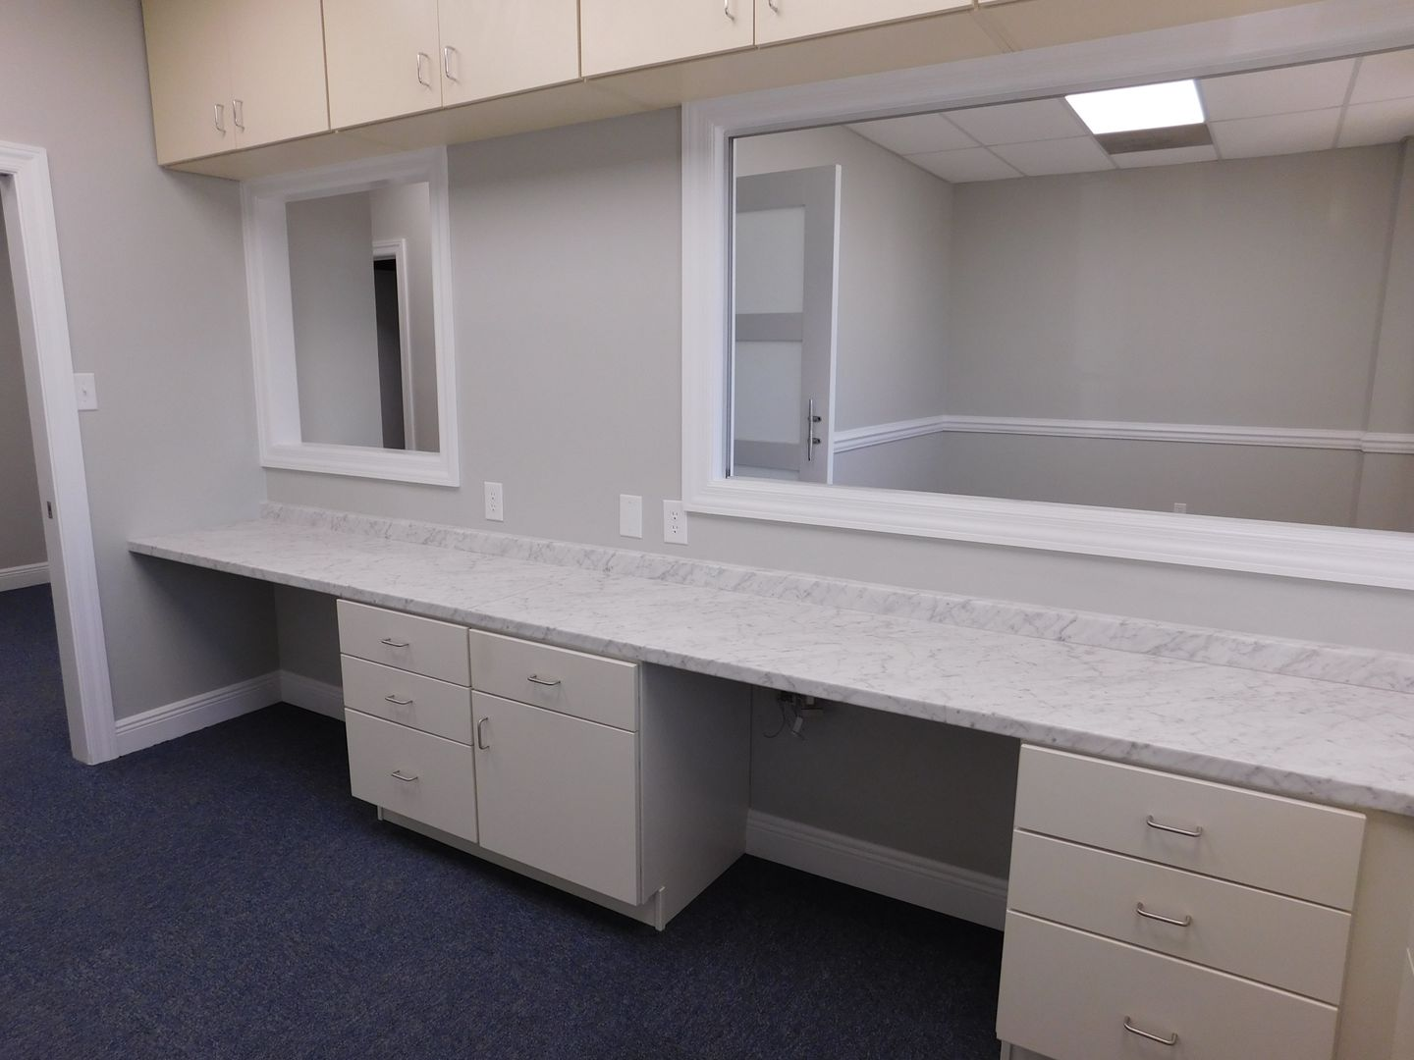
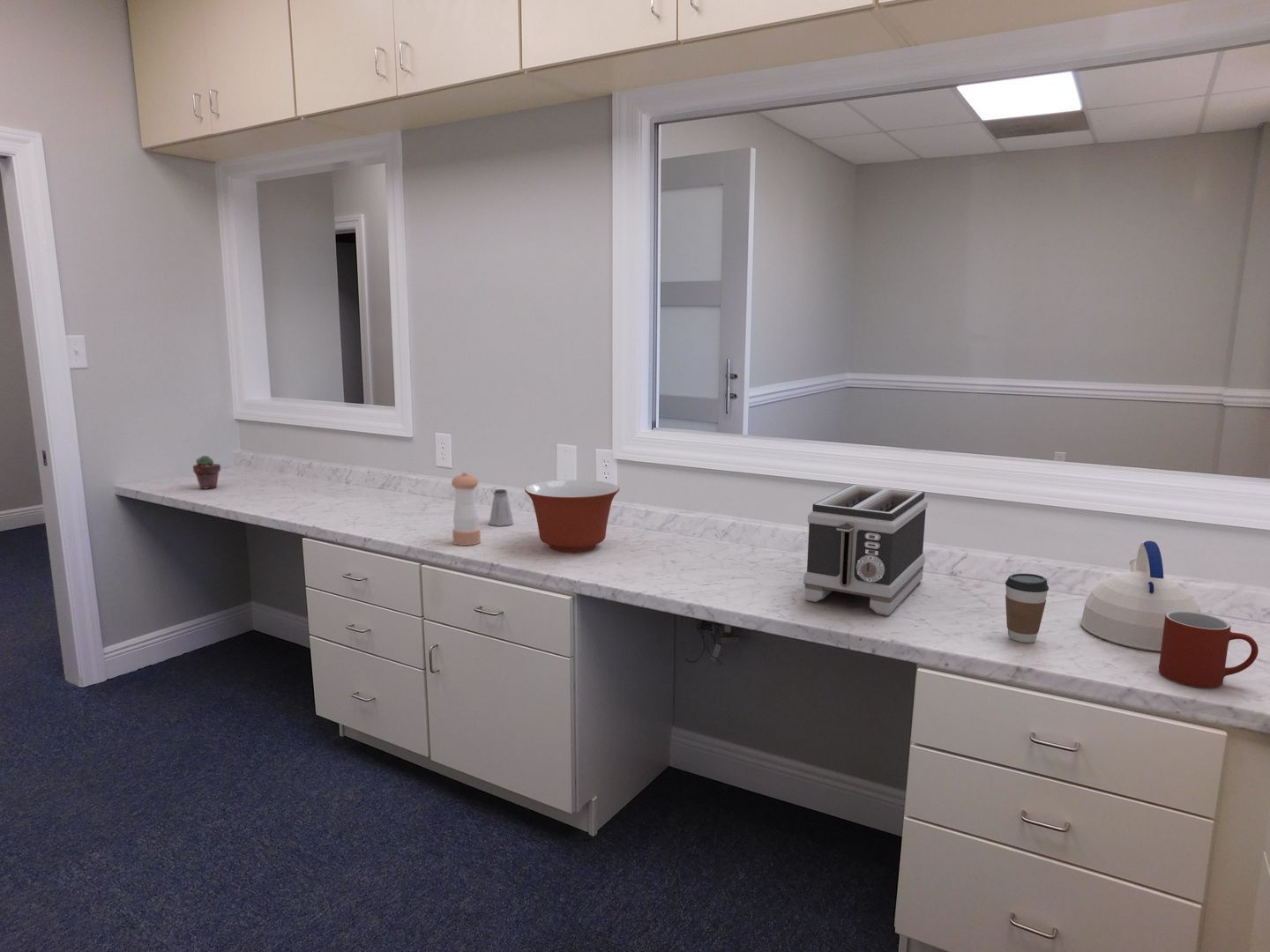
+ coffee cup [1005,573,1050,643]
+ mixing bowl [524,479,620,554]
+ potted succulent [192,455,221,490]
+ saltshaker [489,488,514,527]
+ toaster [803,484,929,616]
+ mug [1158,611,1259,688]
+ kettle [1080,540,1202,652]
+ pepper shaker [451,472,482,547]
